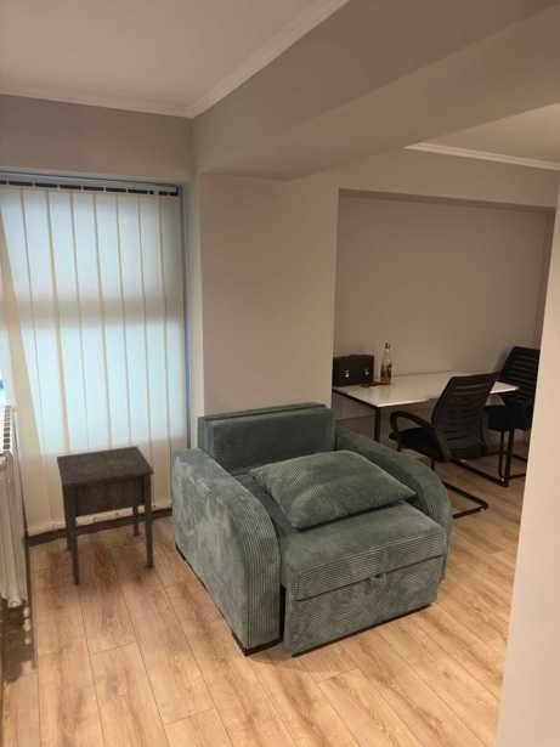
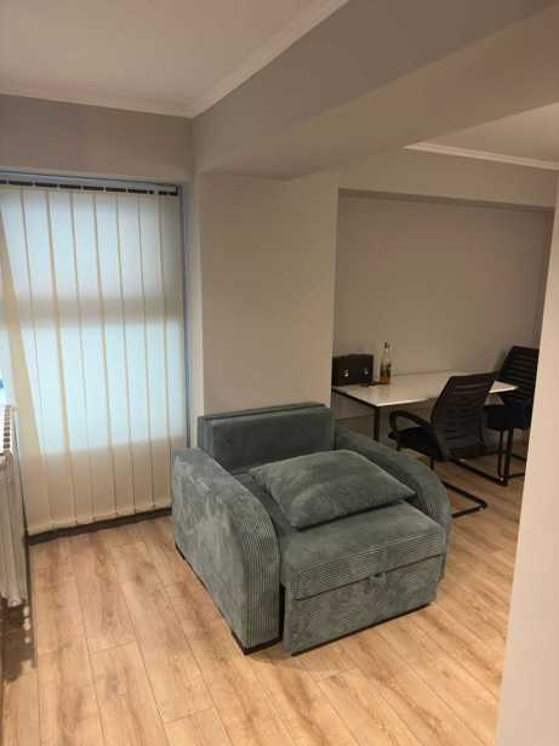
- nightstand [56,445,155,585]
